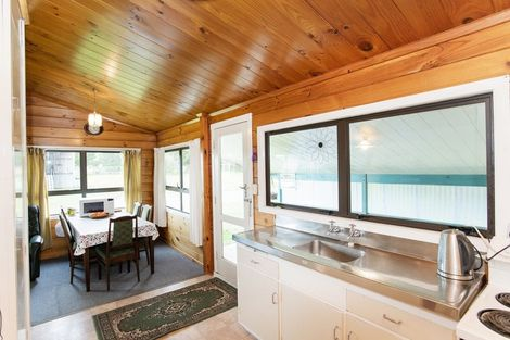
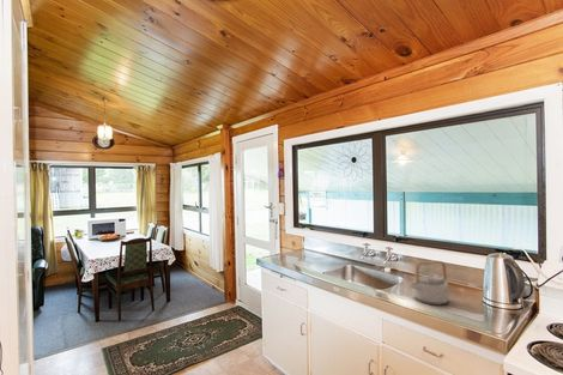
+ teapot [408,260,450,307]
